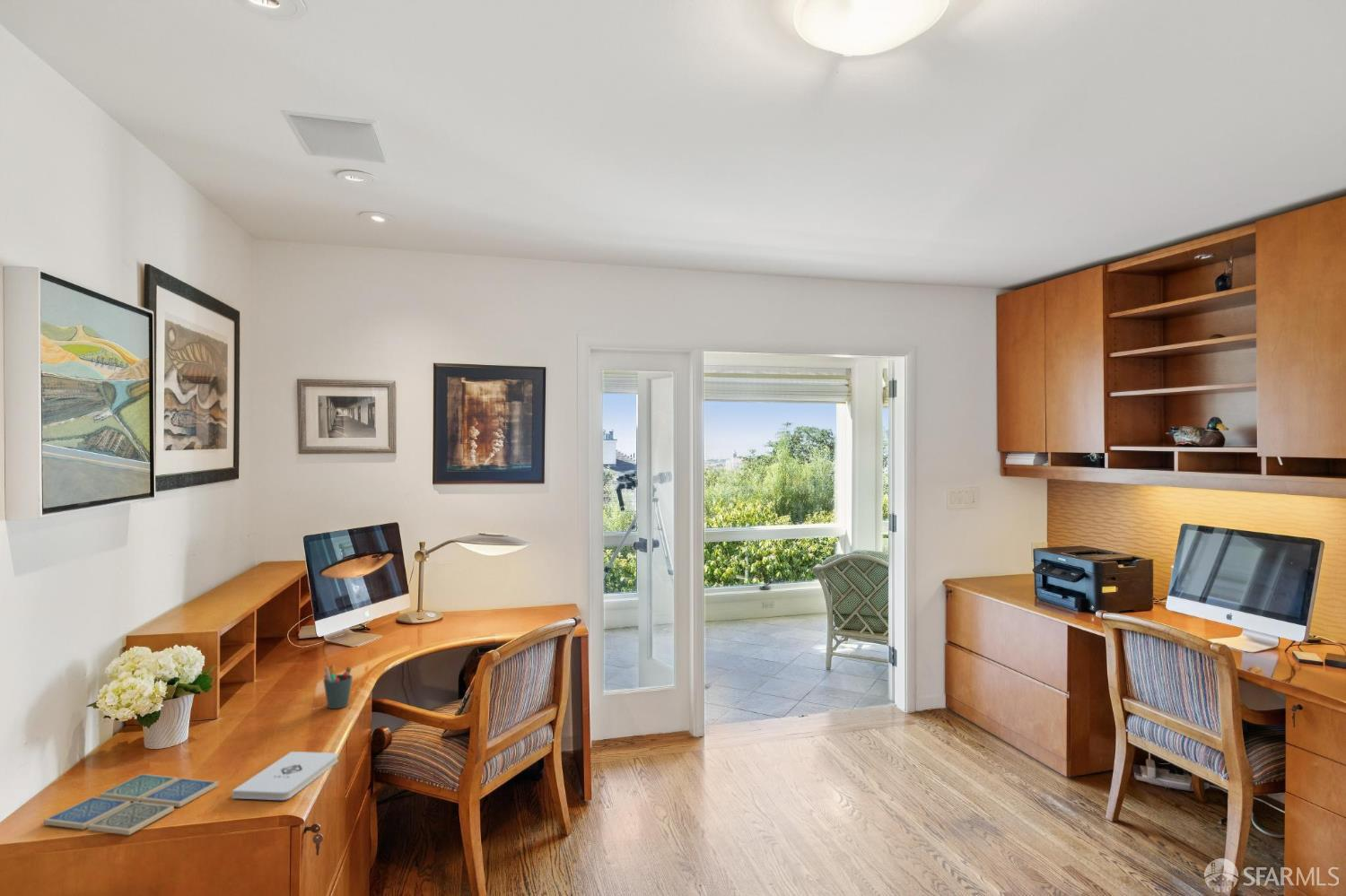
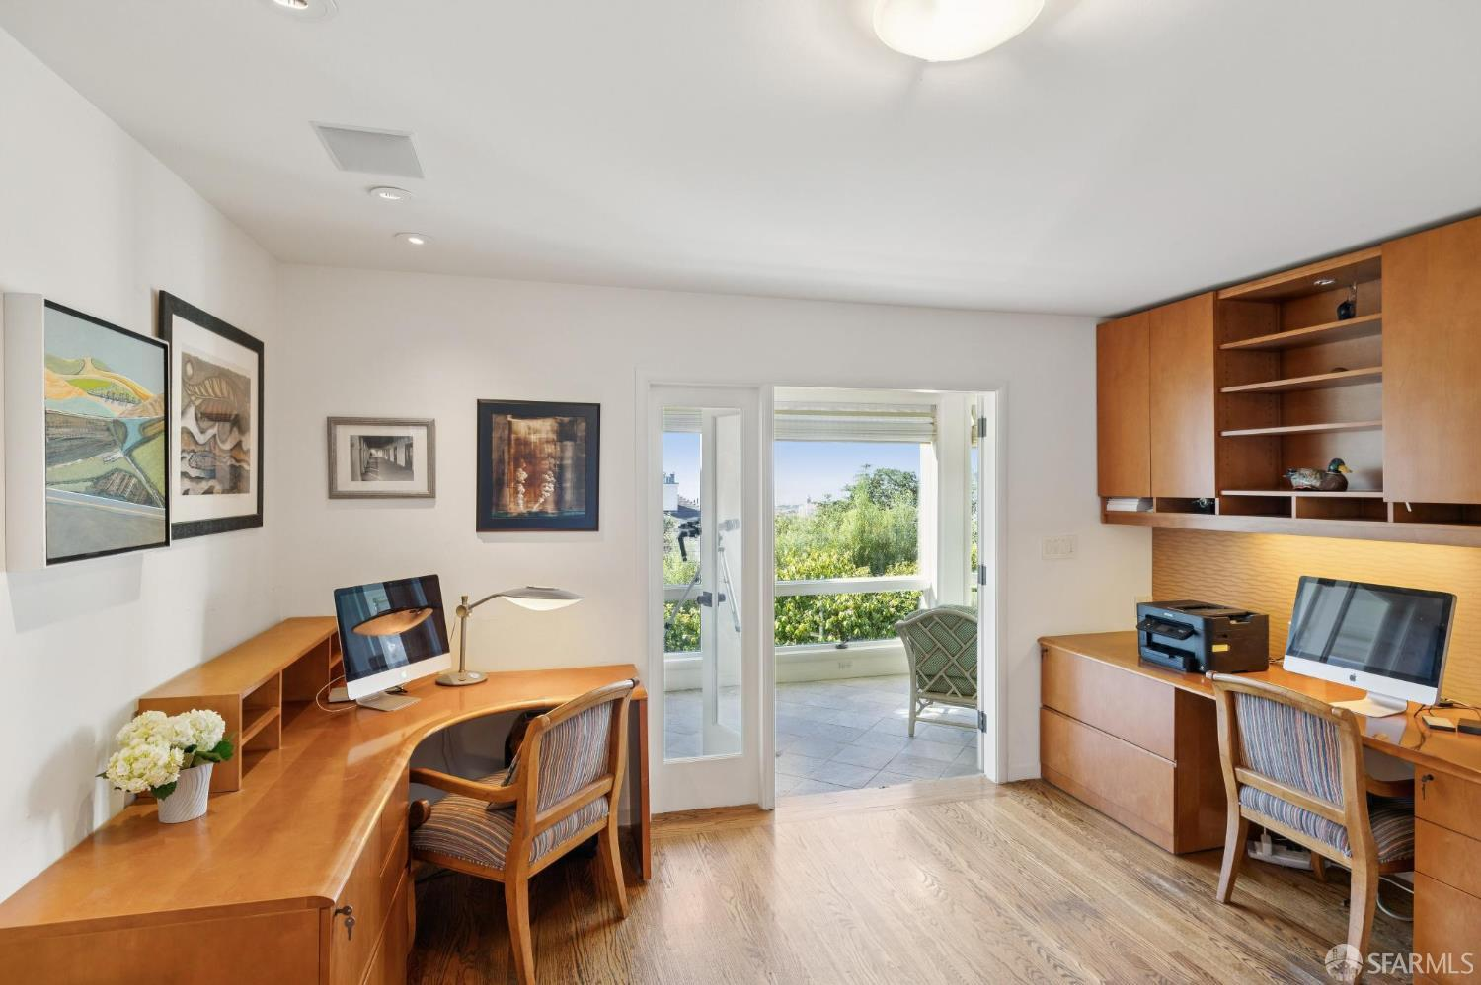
- notepad [232,751,338,801]
- drink coaster [43,773,219,836]
- pen holder [322,665,354,709]
